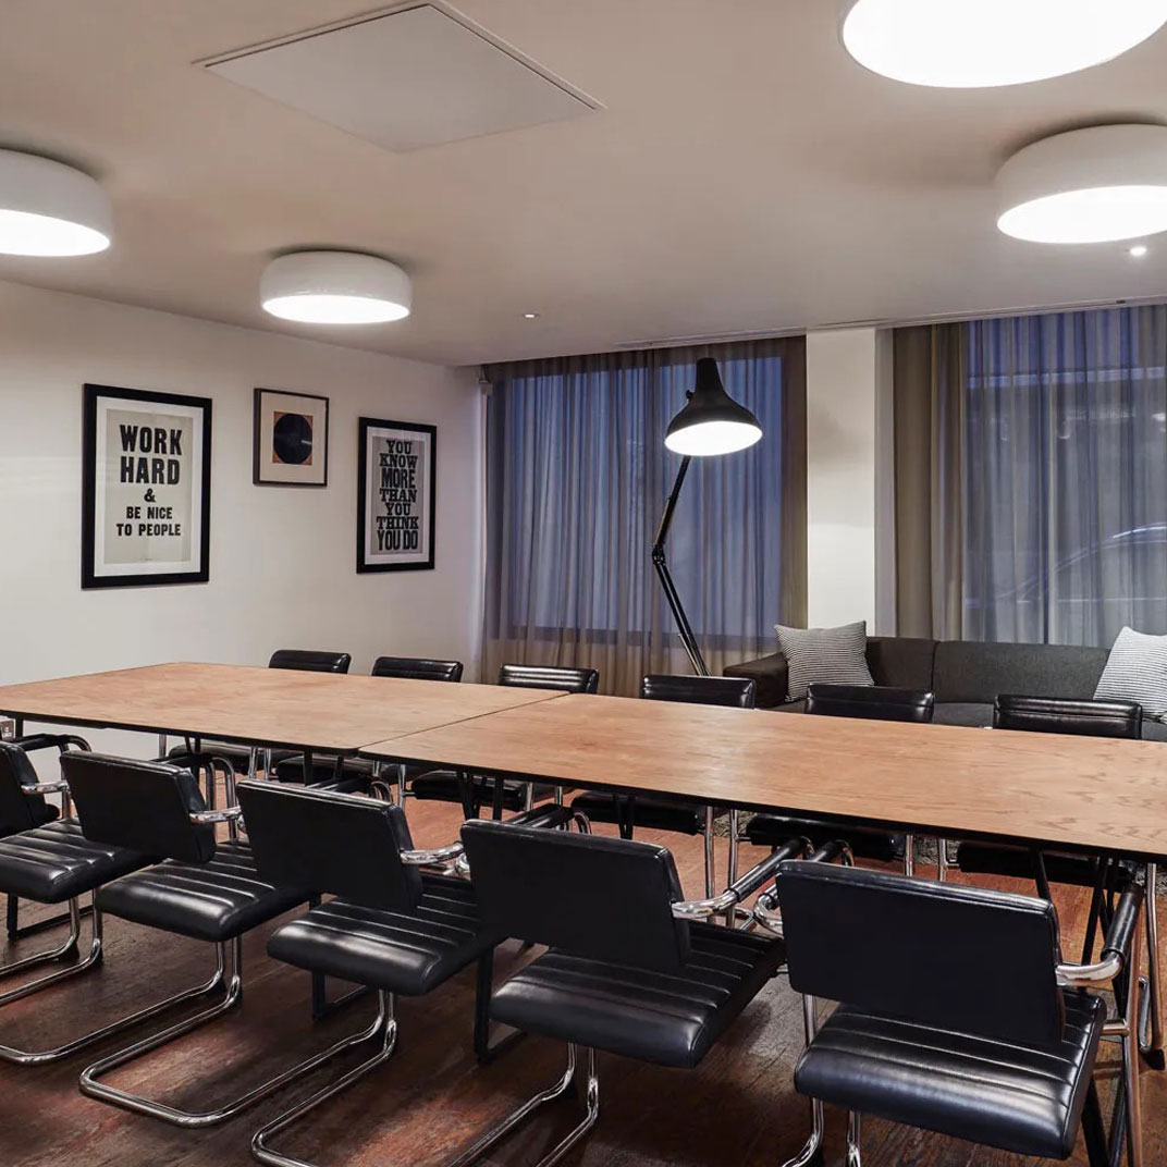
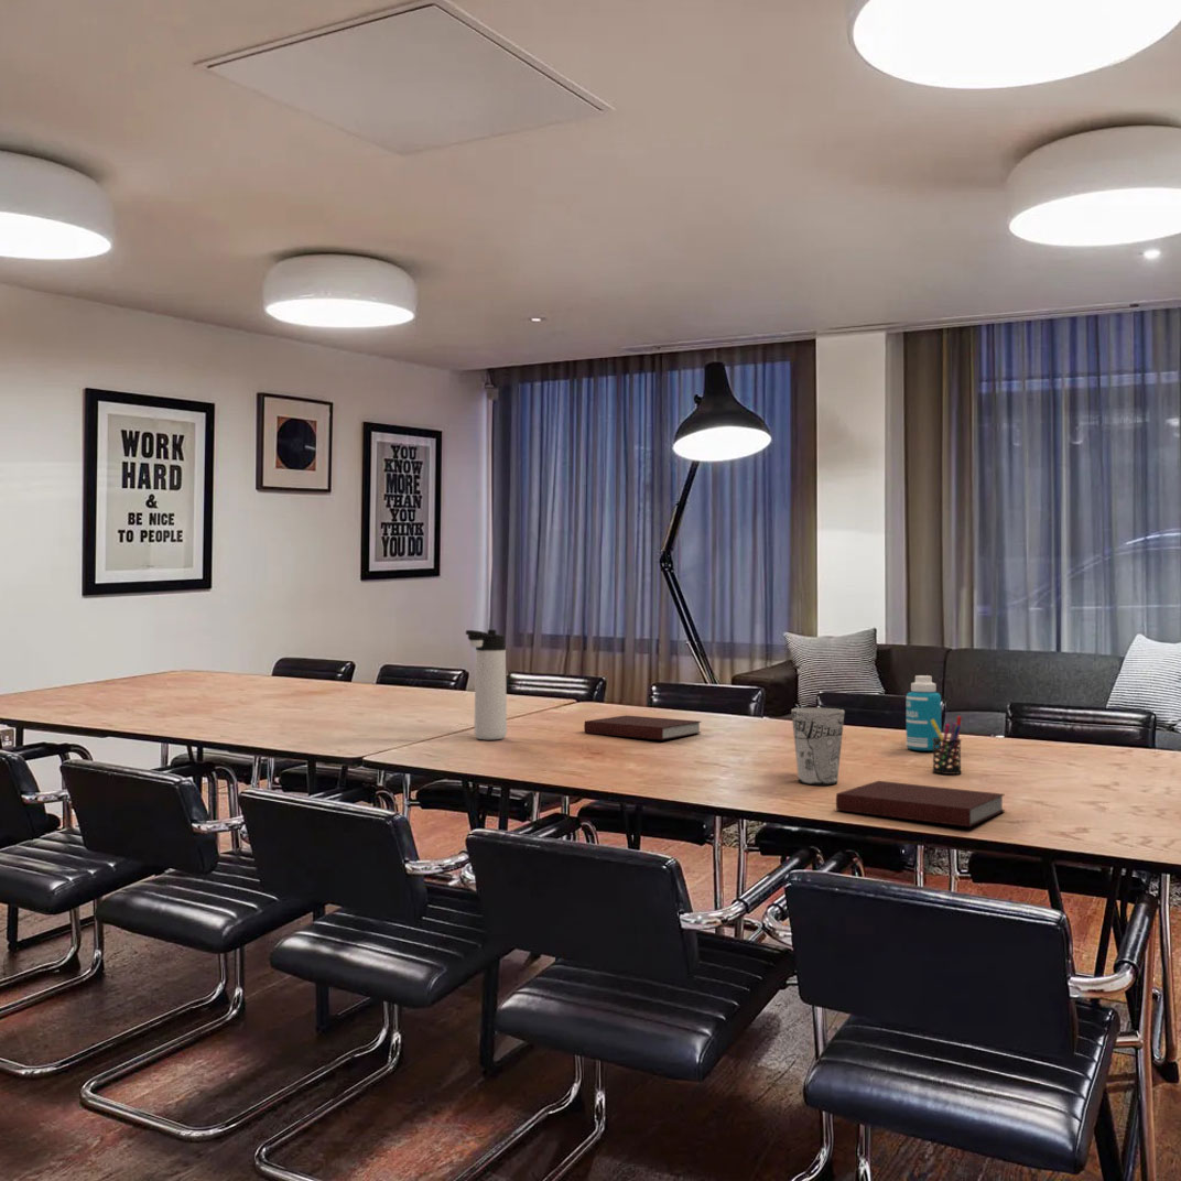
+ cup [790,707,846,785]
+ thermos bottle [465,629,508,740]
+ pen holder [931,715,963,776]
+ notebook [835,780,1006,828]
+ notebook [583,715,702,740]
+ bottle [906,674,942,751]
